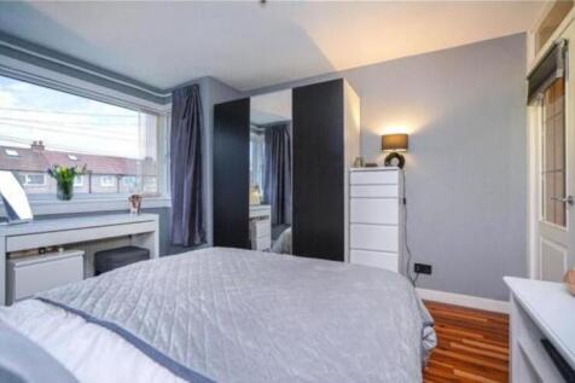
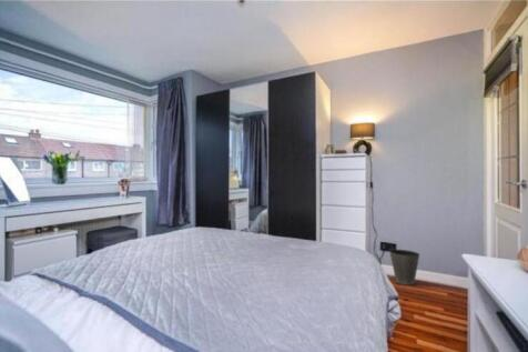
+ waste basket [388,249,420,286]
